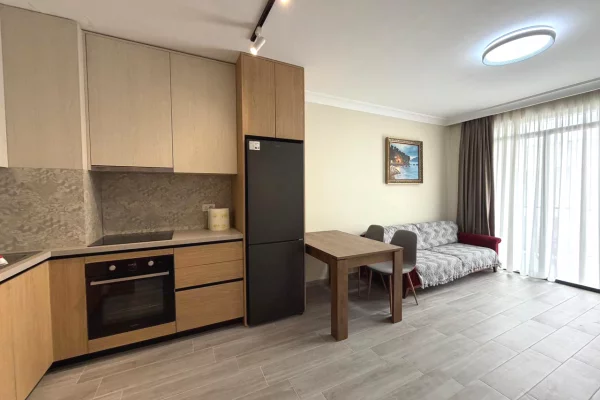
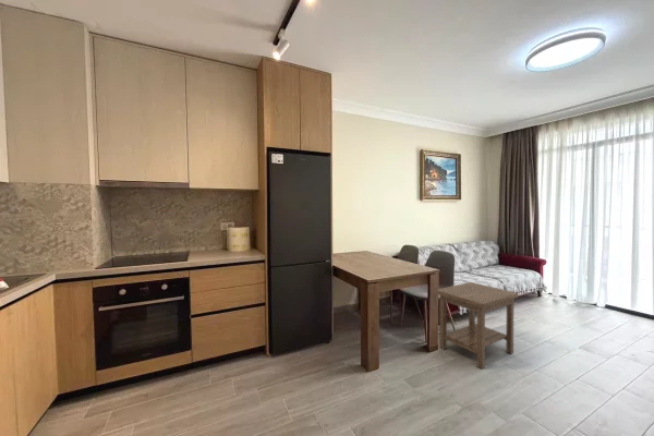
+ side table [437,281,519,370]
